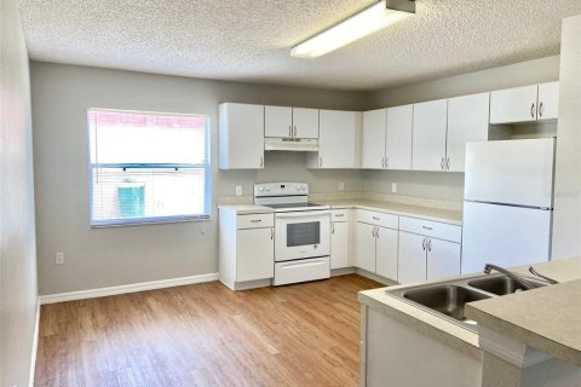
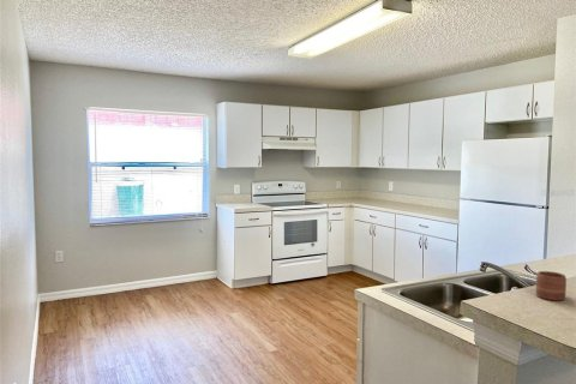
+ mug [535,270,568,301]
